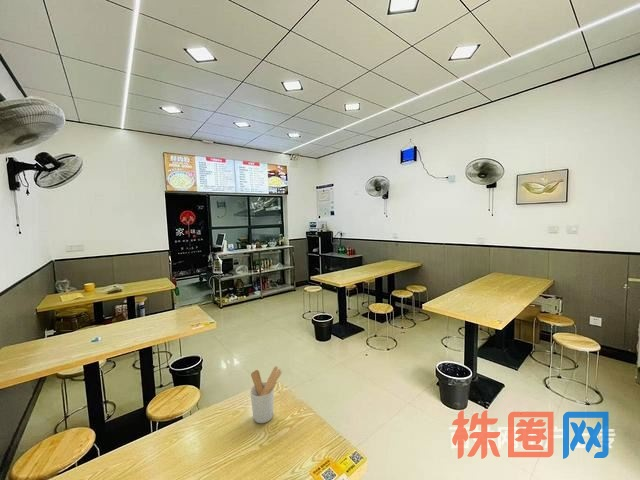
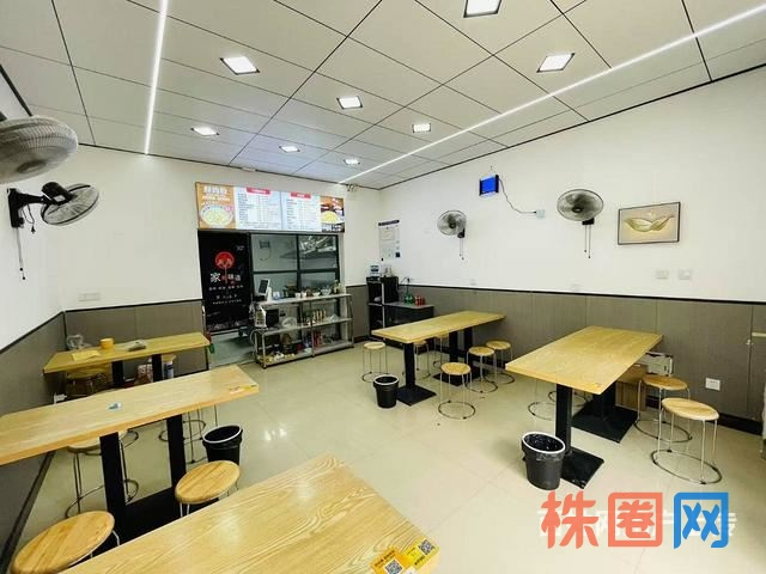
- utensil holder [249,365,283,424]
